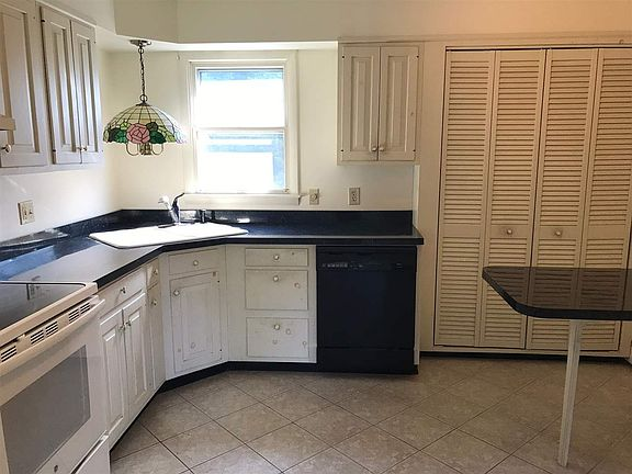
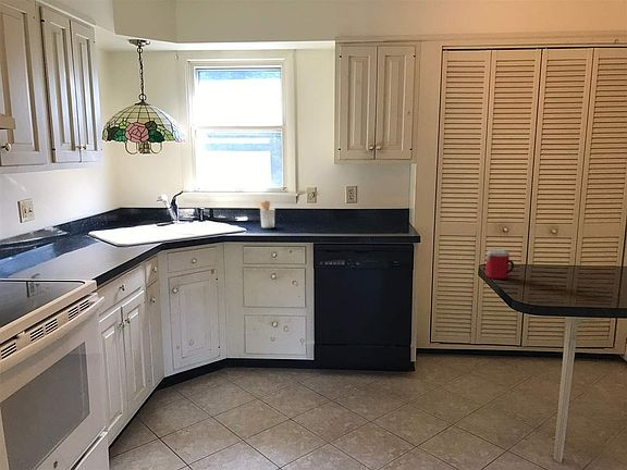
+ utensil holder [253,200,276,228]
+ mug [484,249,515,280]
